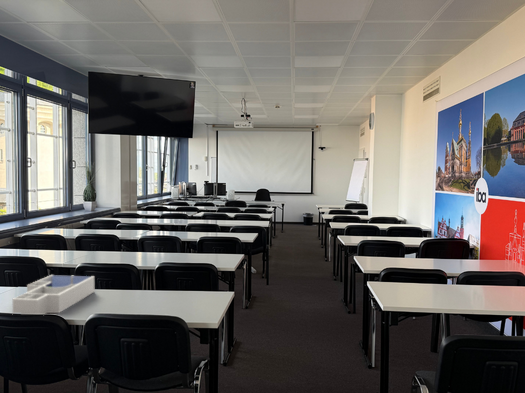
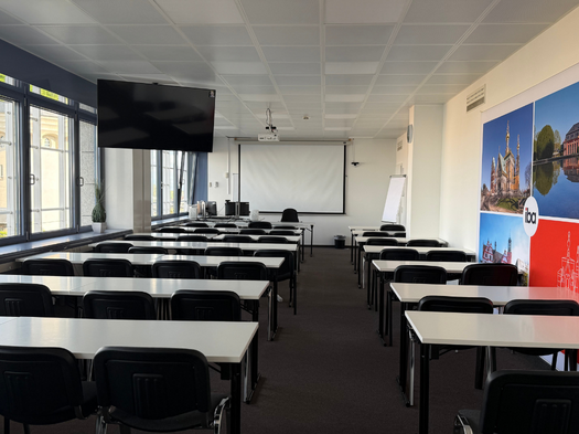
- desk organizer [12,274,95,315]
